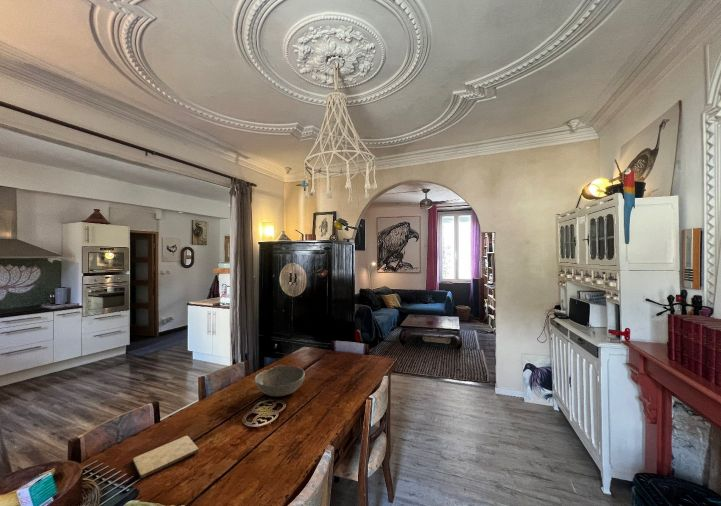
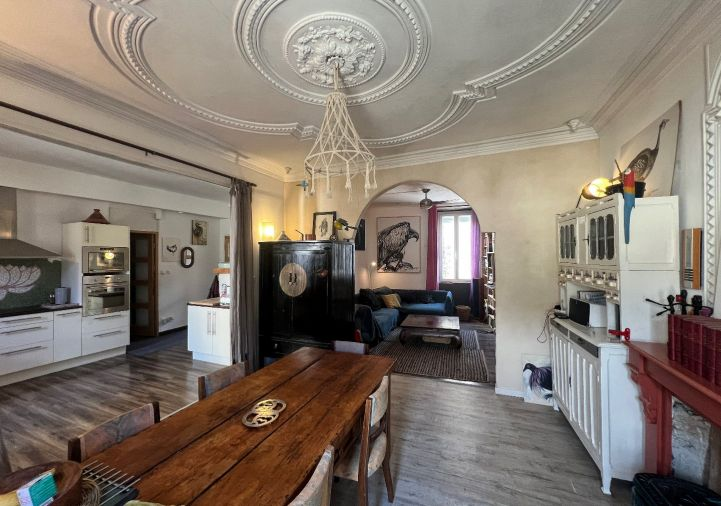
- cutting board [132,435,200,480]
- bowl [254,364,306,397]
